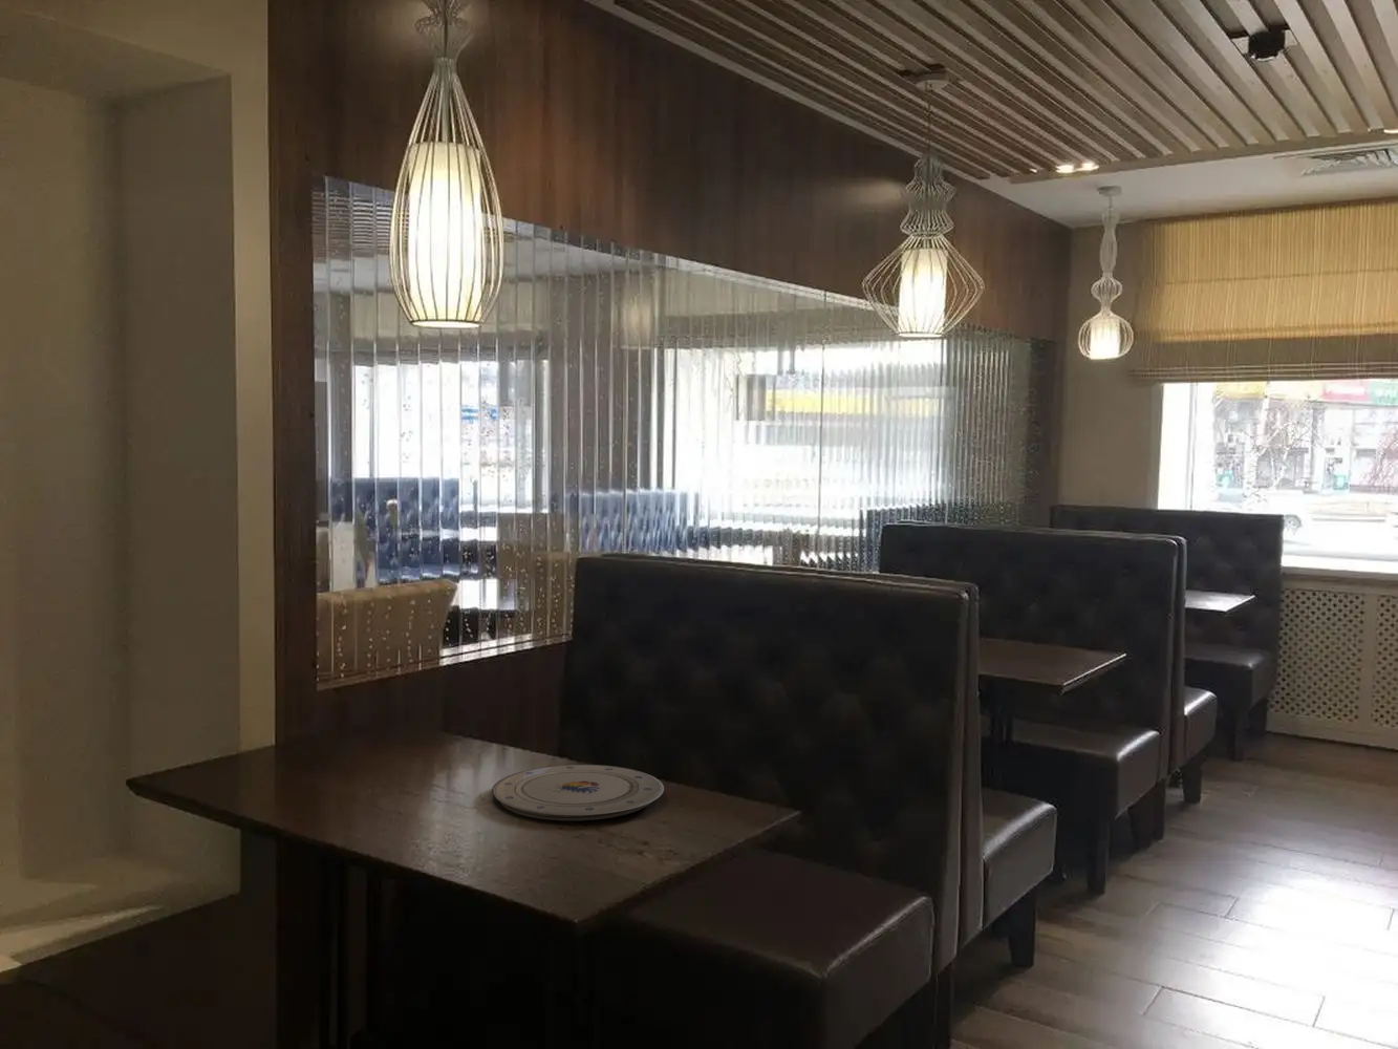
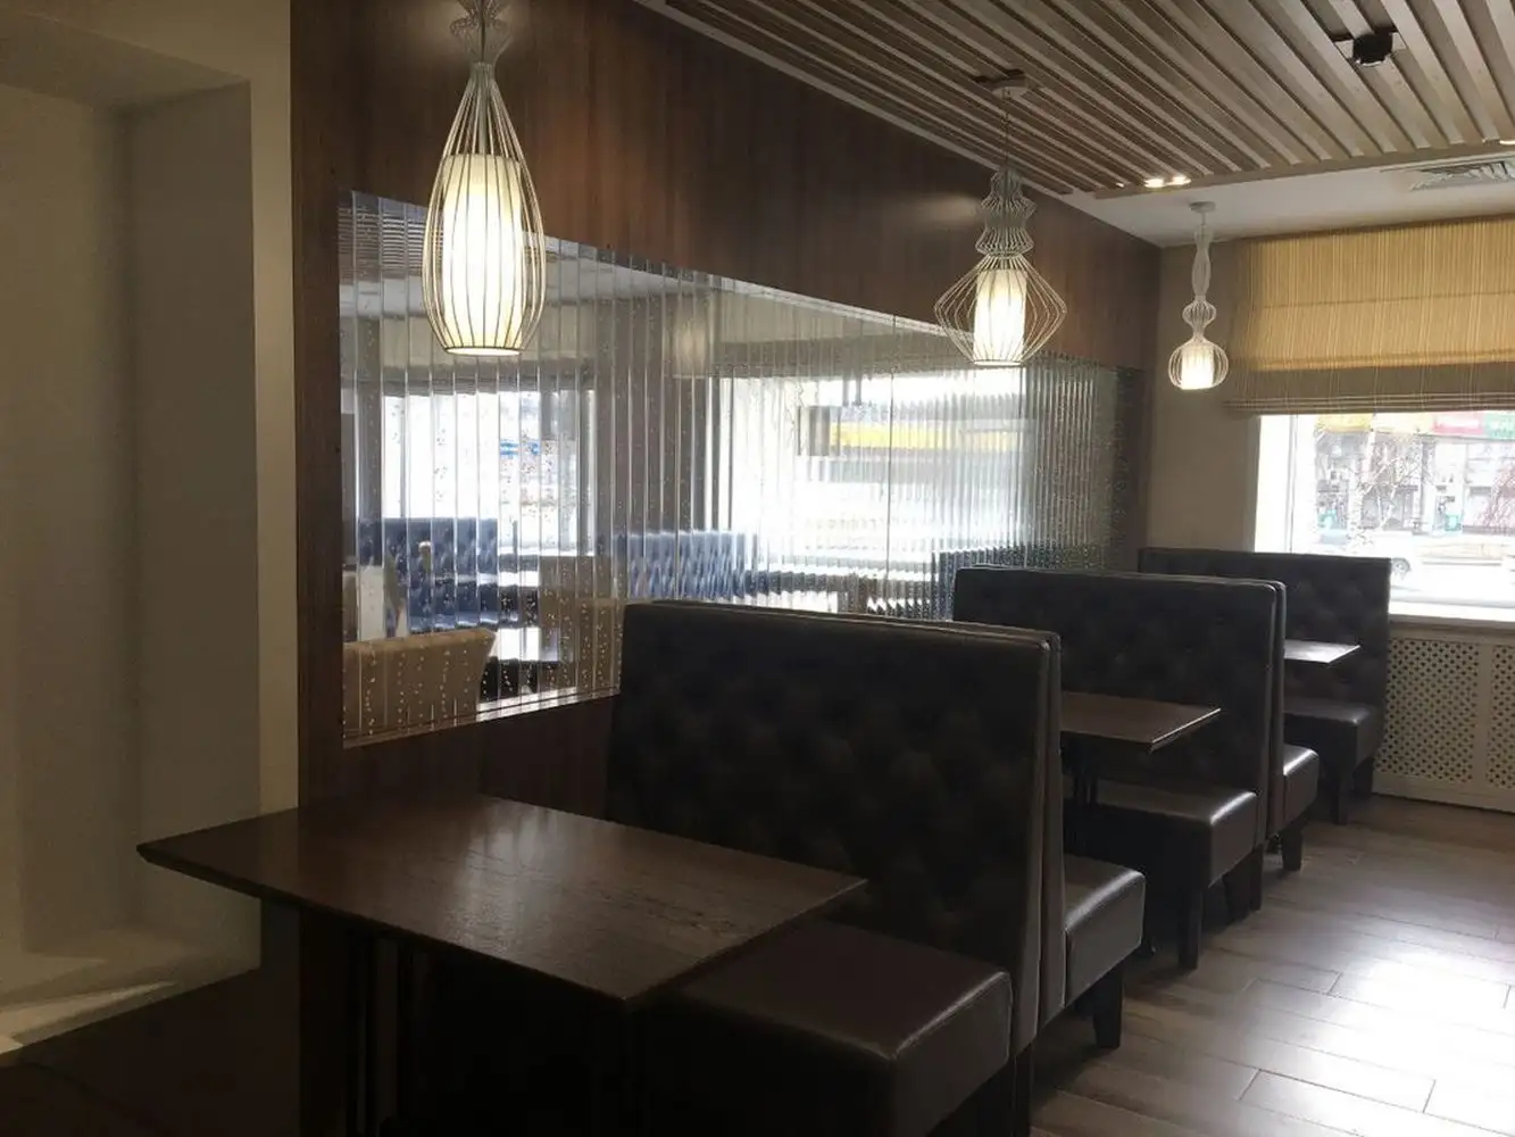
- plate [491,764,665,821]
